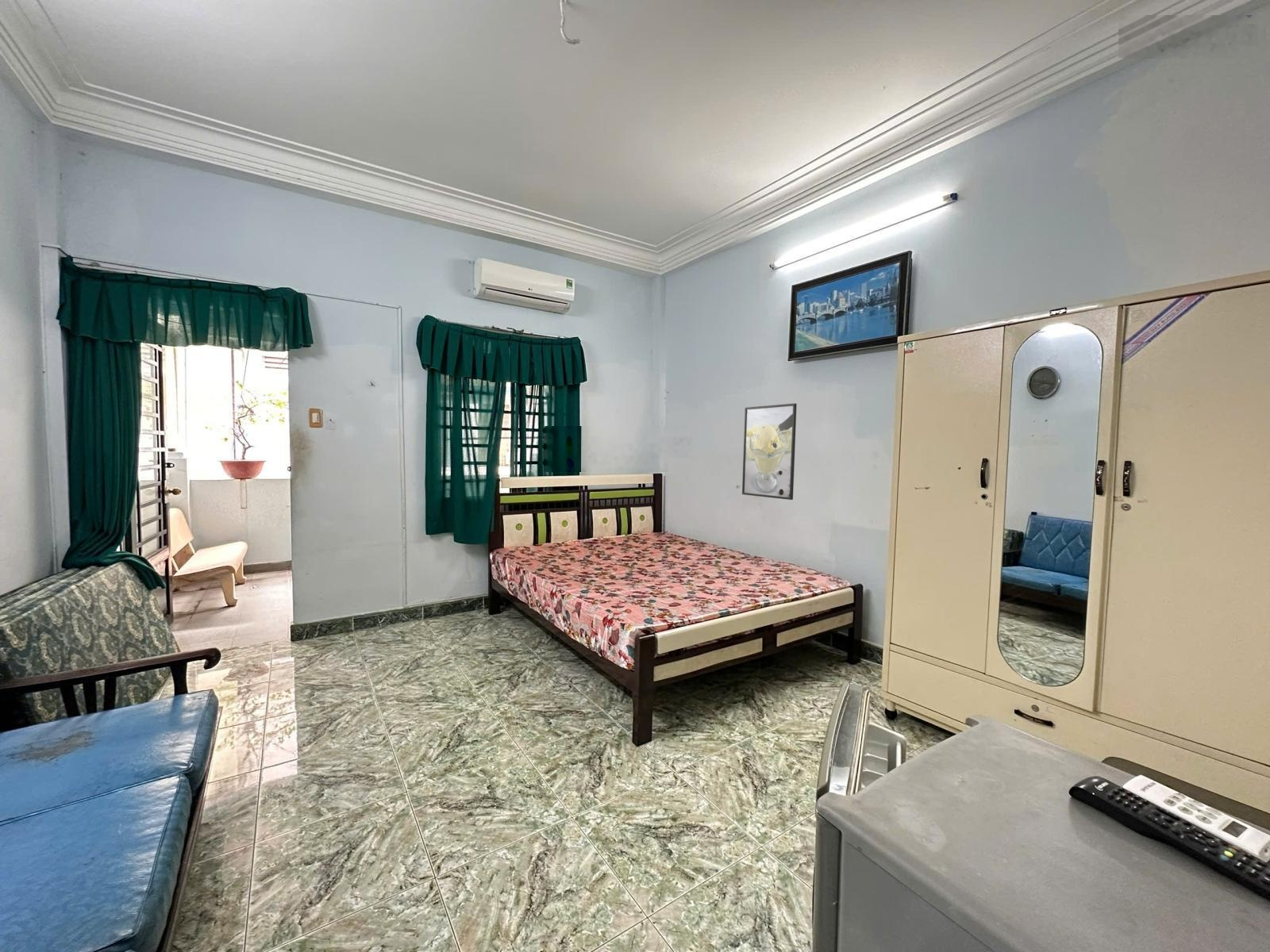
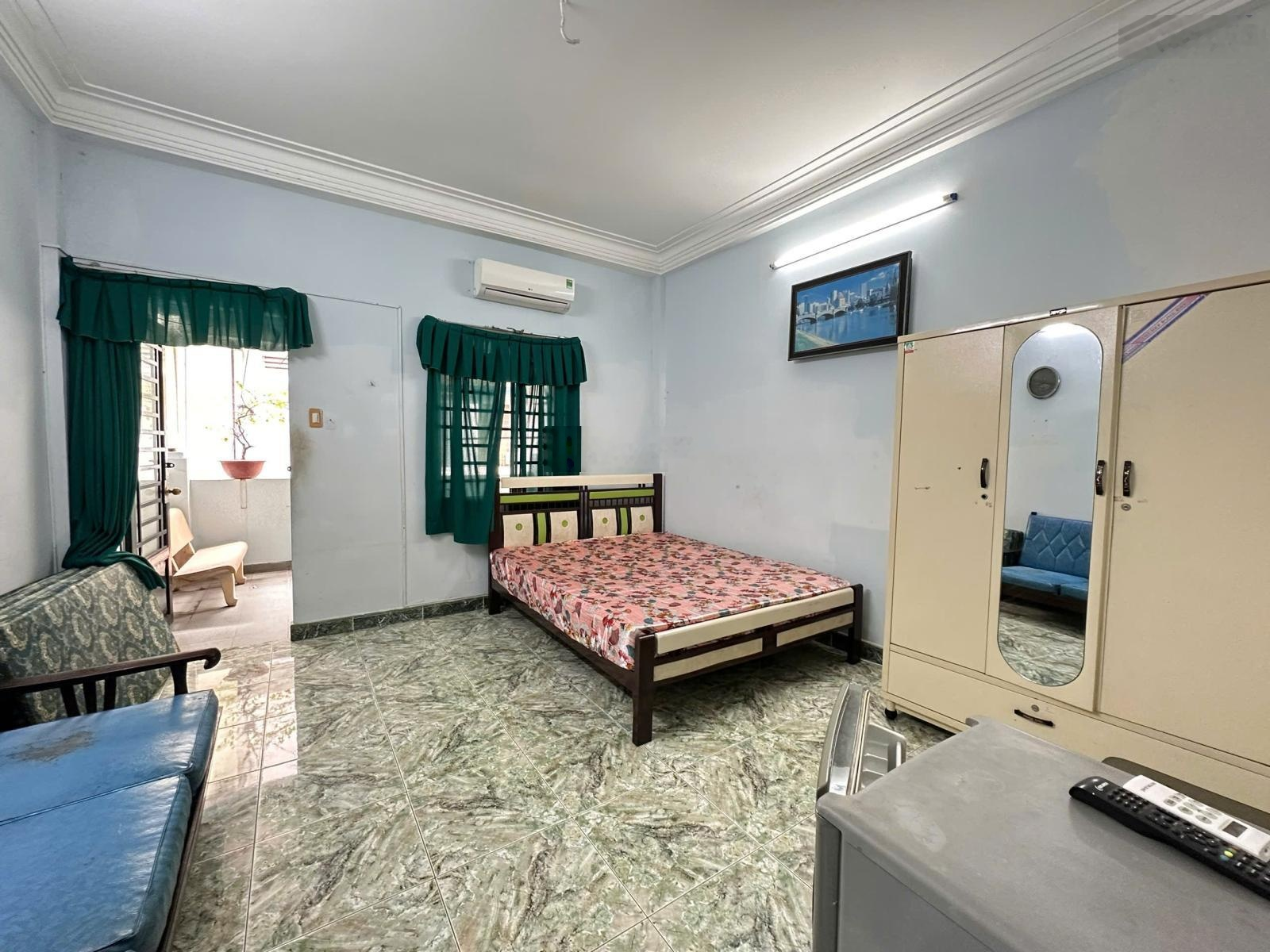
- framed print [741,402,798,501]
